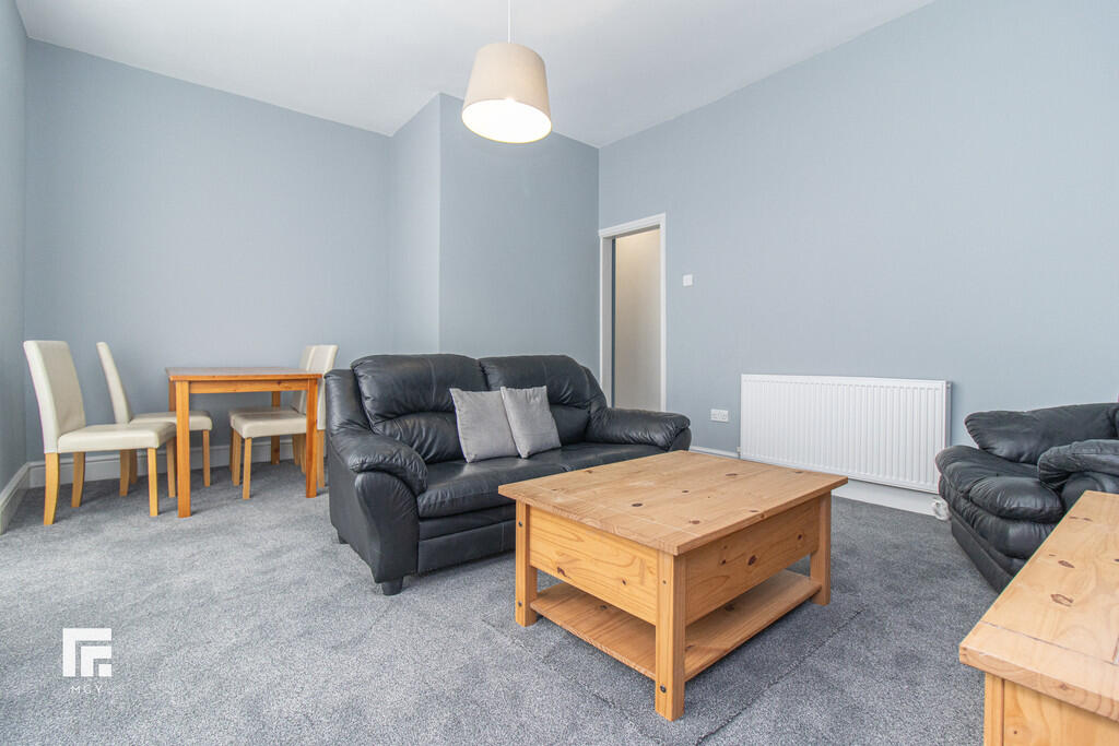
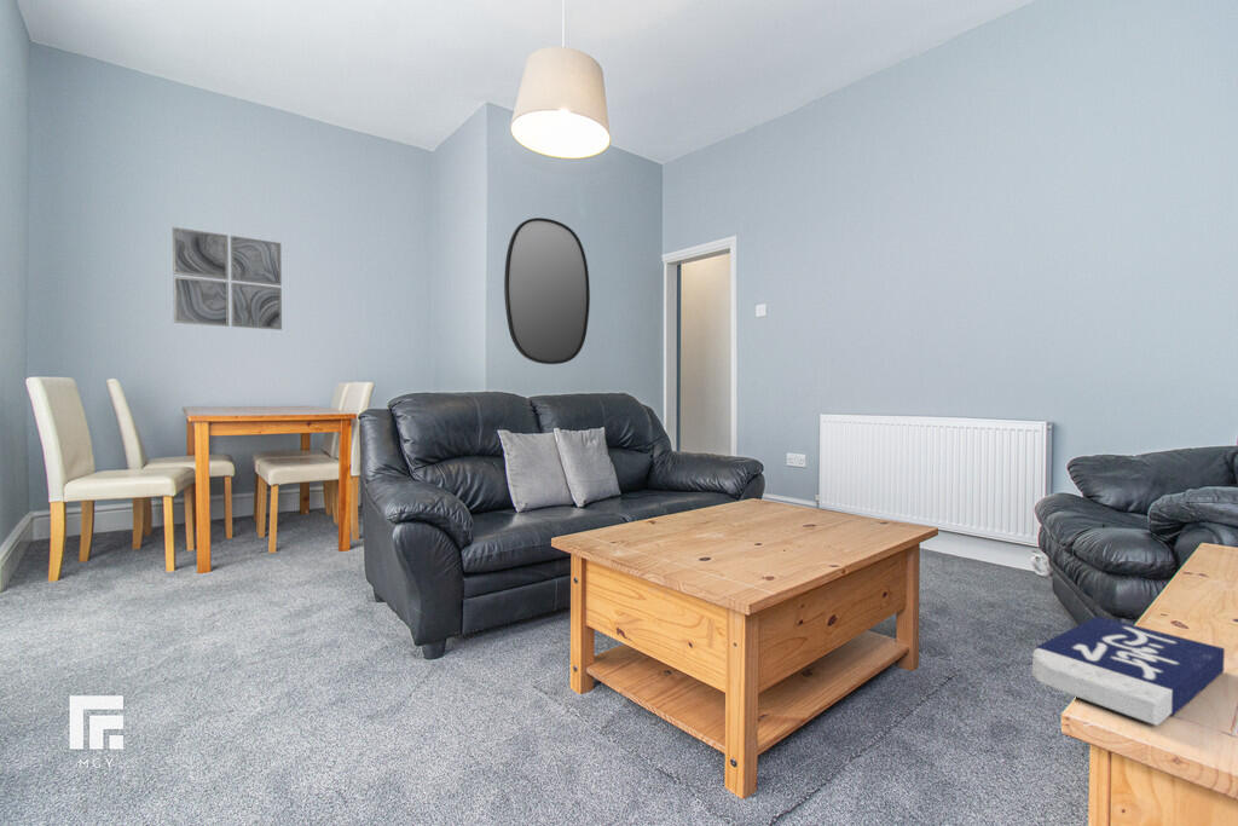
+ home mirror [503,216,591,365]
+ wall art [172,226,283,331]
+ book [1031,616,1226,727]
